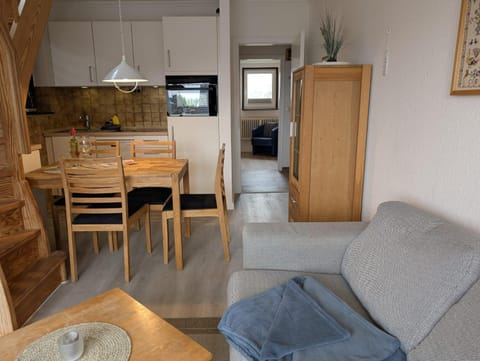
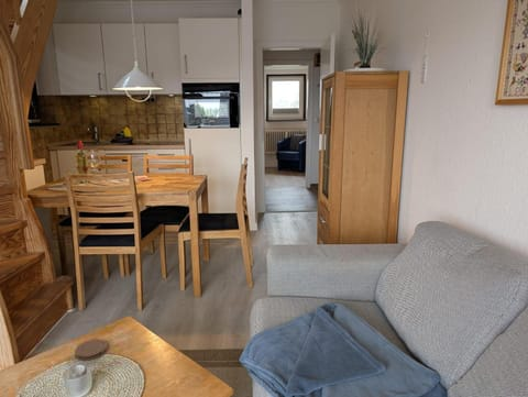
+ coaster [74,338,109,362]
